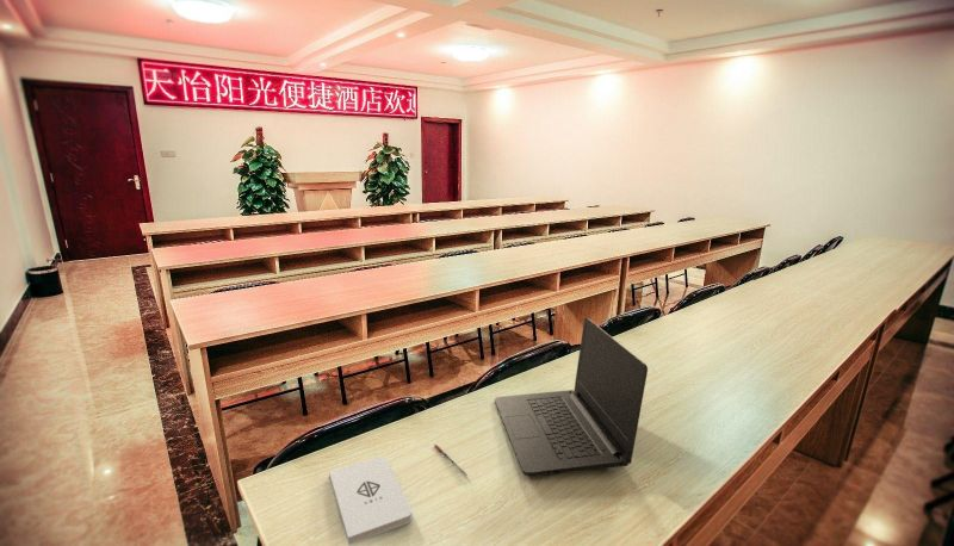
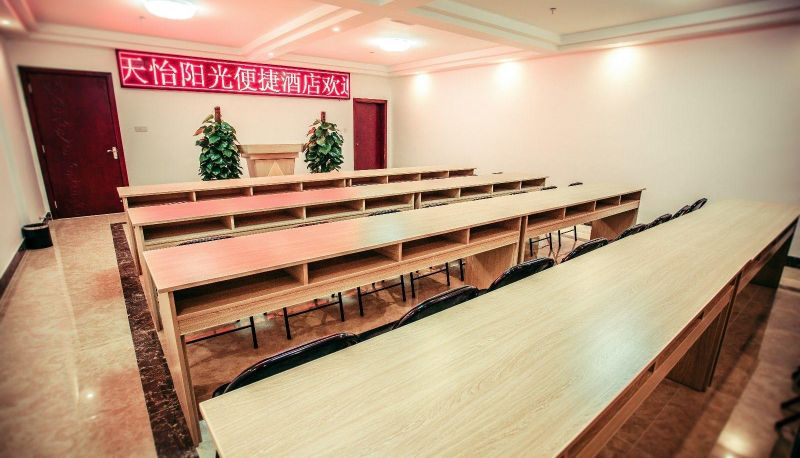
- pen [433,443,469,477]
- laptop [494,317,649,477]
- notepad [328,455,414,546]
